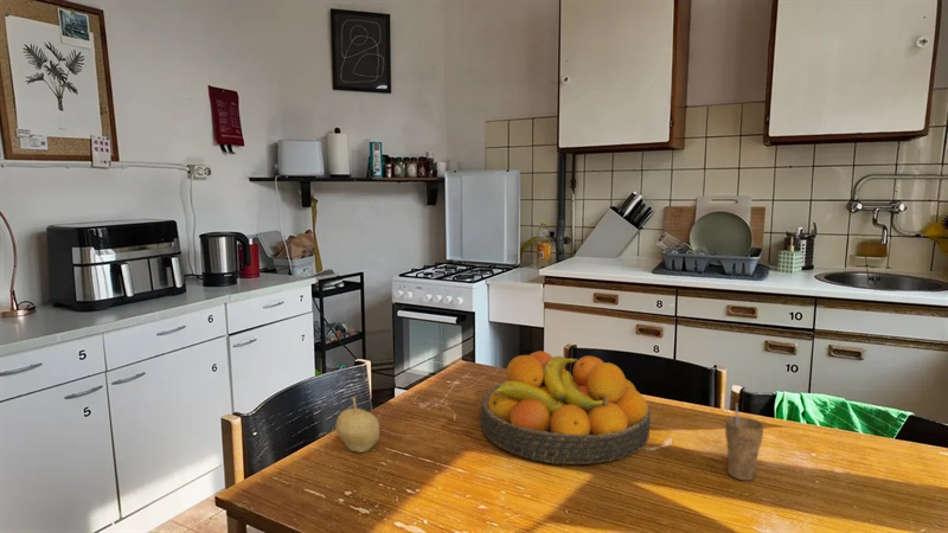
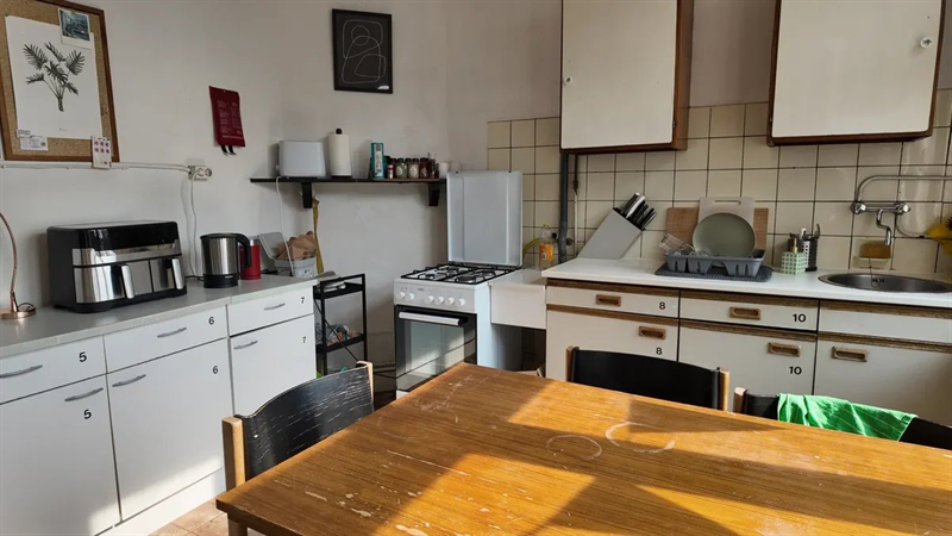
- fruit [334,397,380,454]
- fruit bowl [480,349,652,465]
- cup [724,402,766,481]
